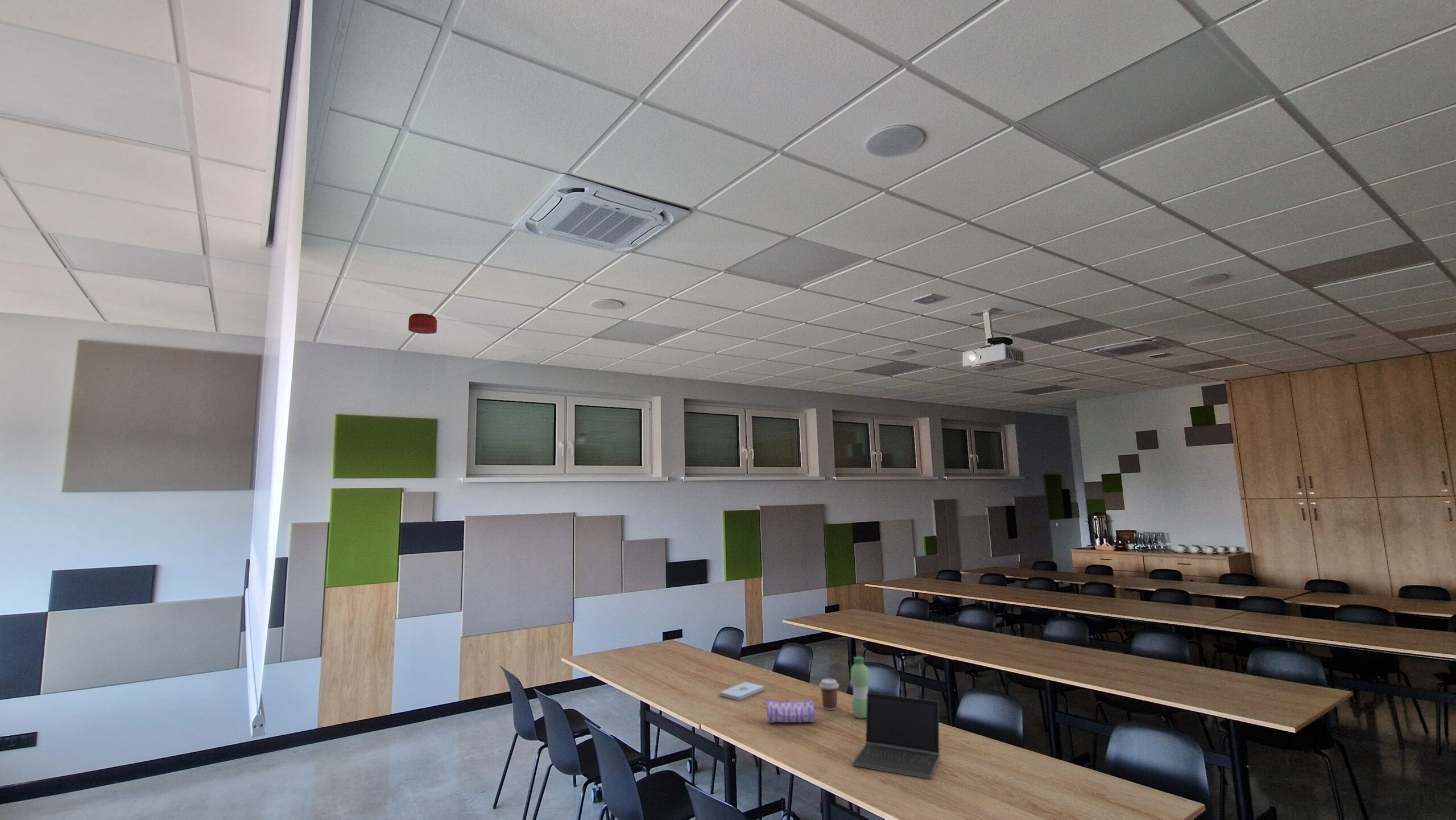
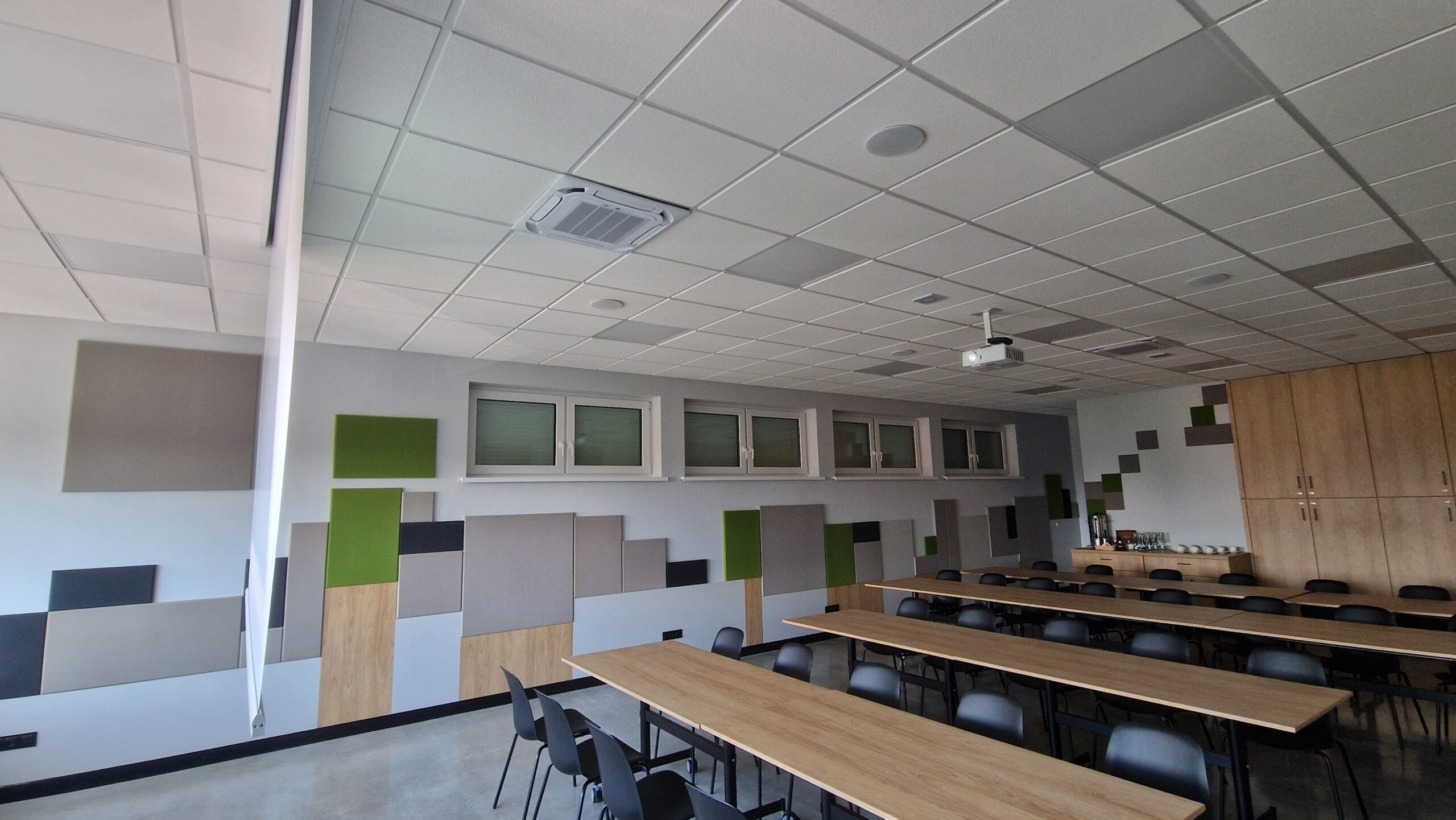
- coffee cup [818,678,839,711]
- laptop computer [852,693,940,780]
- pencil case [764,698,816,723]
- water bottle [850,656,870,719]
- smoke detector [408,313,437,335]
- notepad [719,681,764,700]
